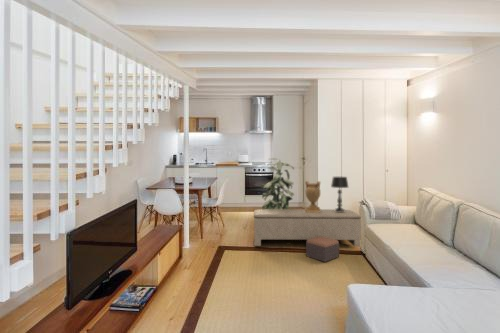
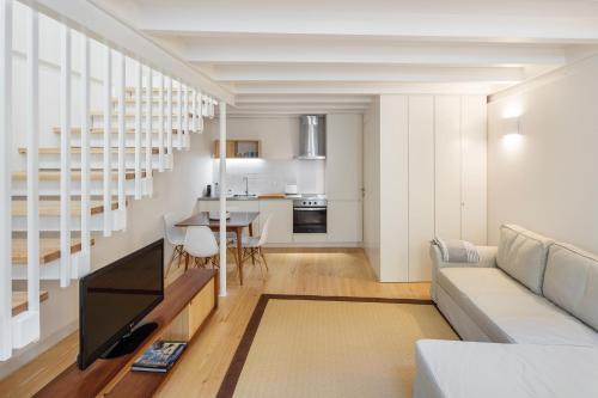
- footstool [305,236,340,263]
- decorative urn [304,180,322,213]
- table lamp [330,176,349,212]
- indoor plant [258,157,295,209]
- bench [253,208,362,248]
